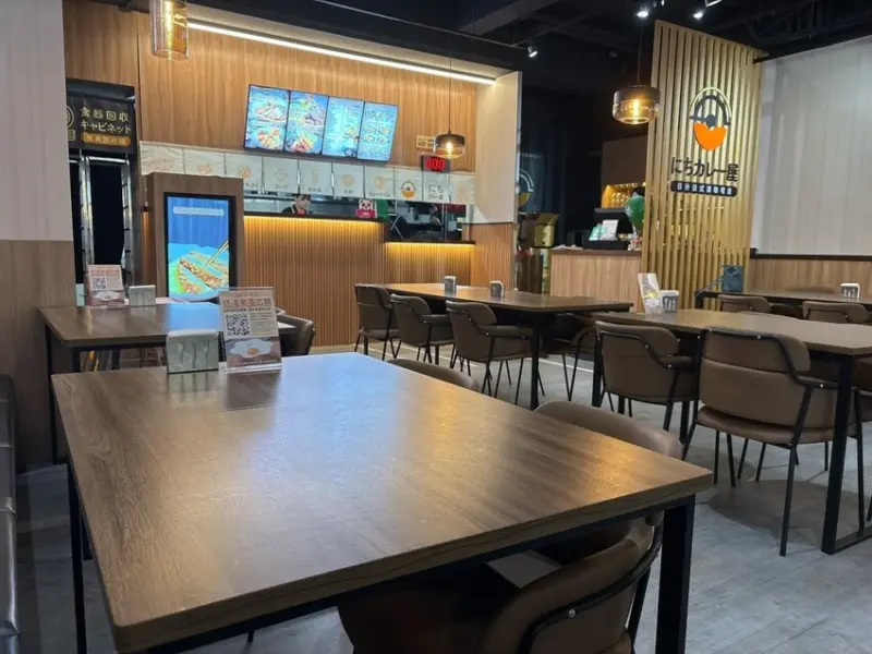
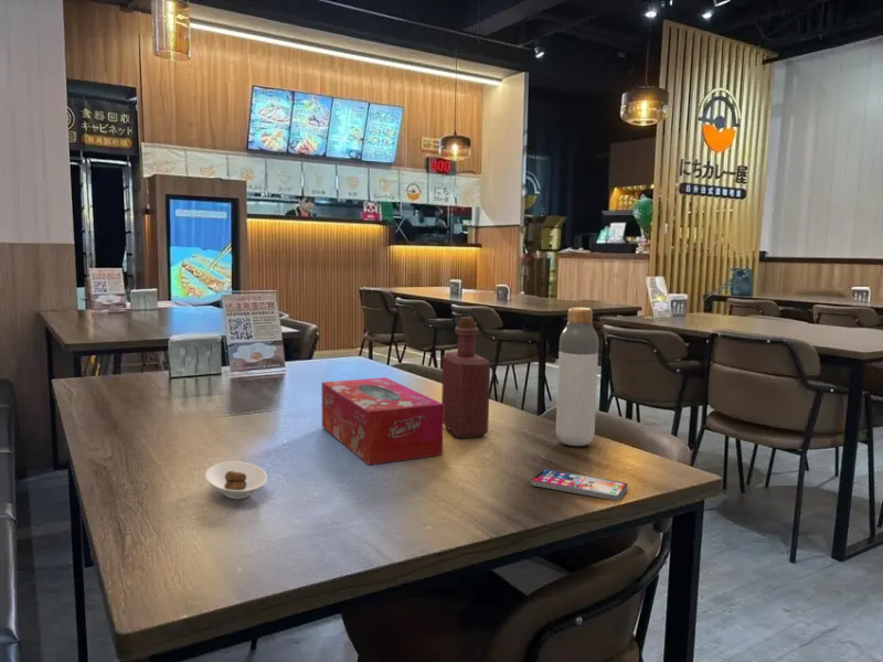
+ bottle [555,307,599,447]
+ saucer [204,460,268,500]
+ smartphone [530,468,629,501]
+ tissue box [321,376,444,466]
+ bottle [440,317,491,439]
